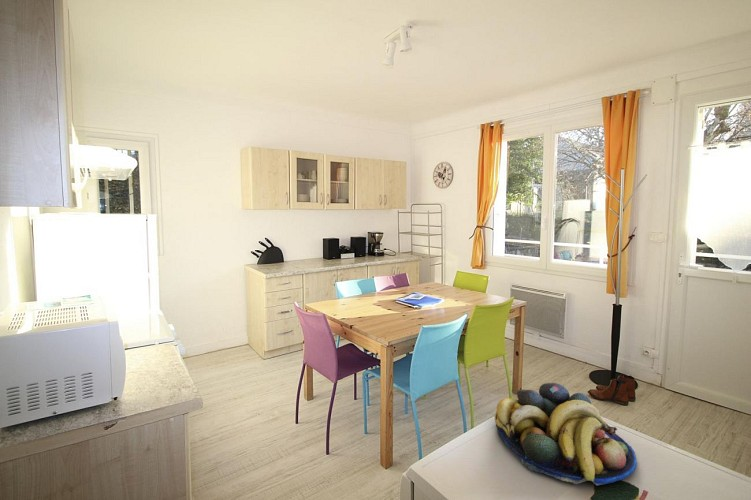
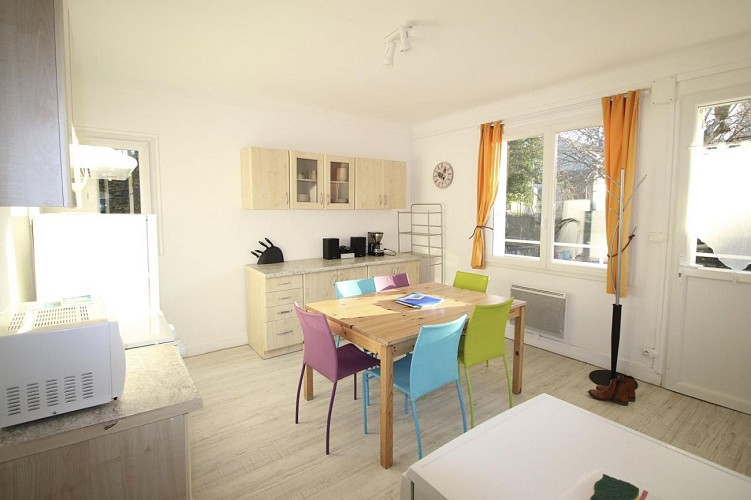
- fruit bowl [494,382,638,487]
